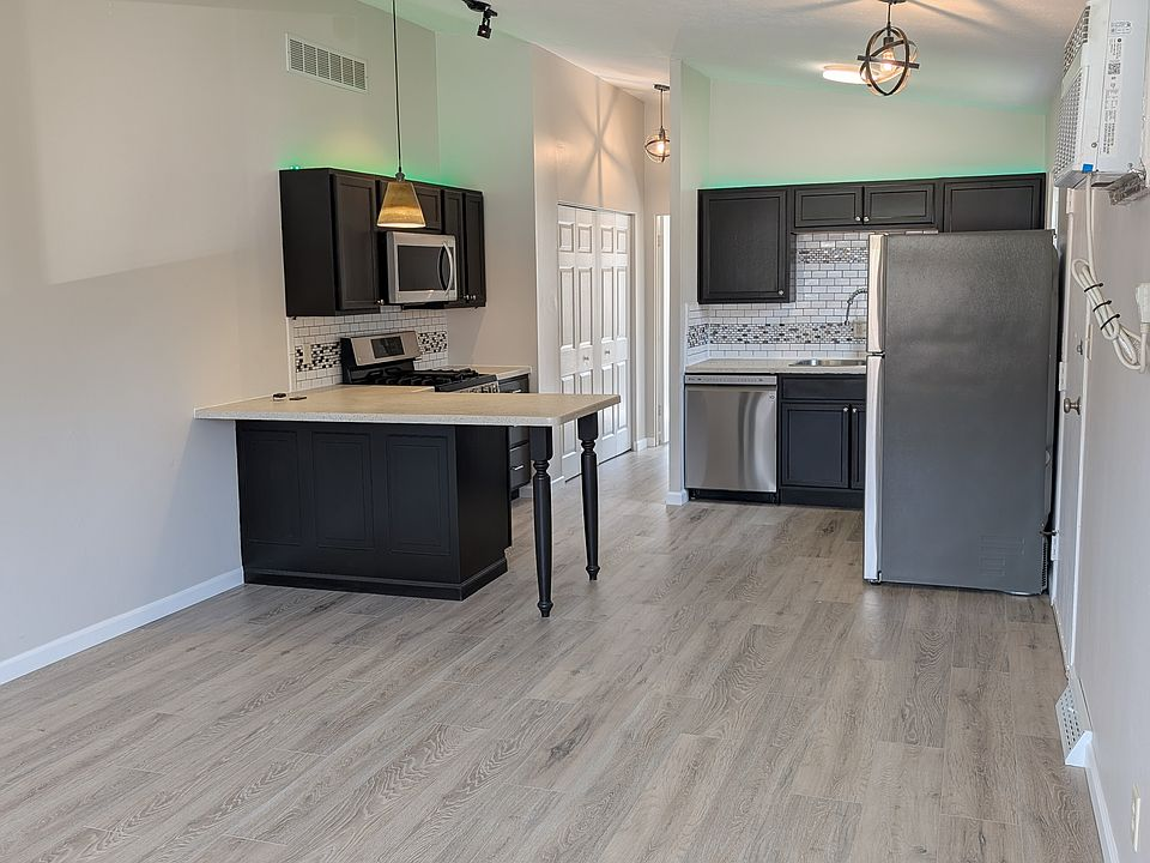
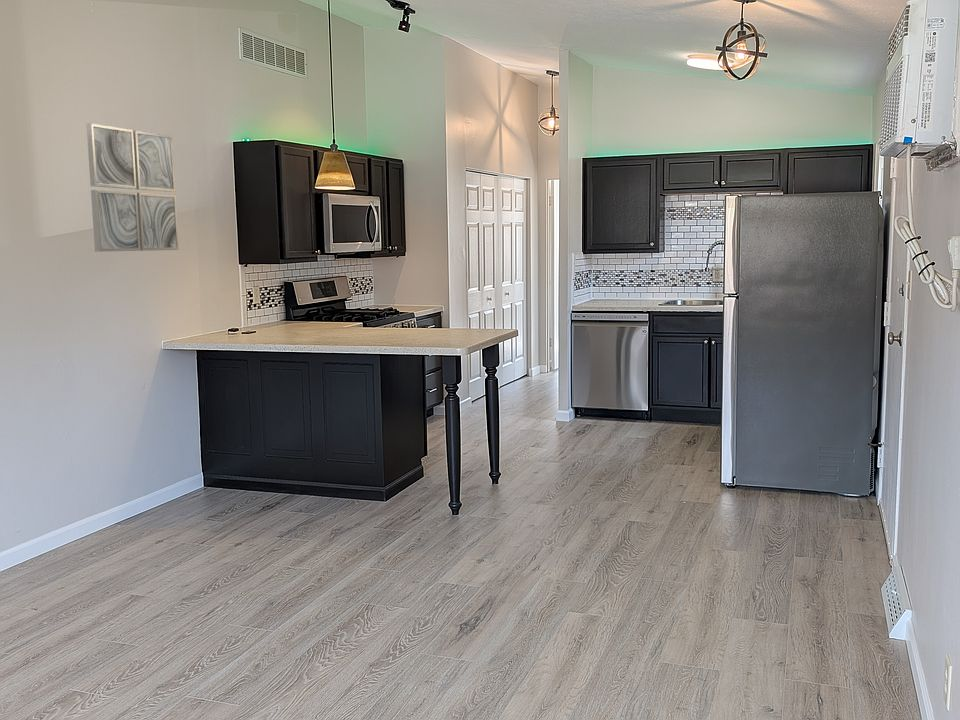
+ wall art [86,122,180,253]
